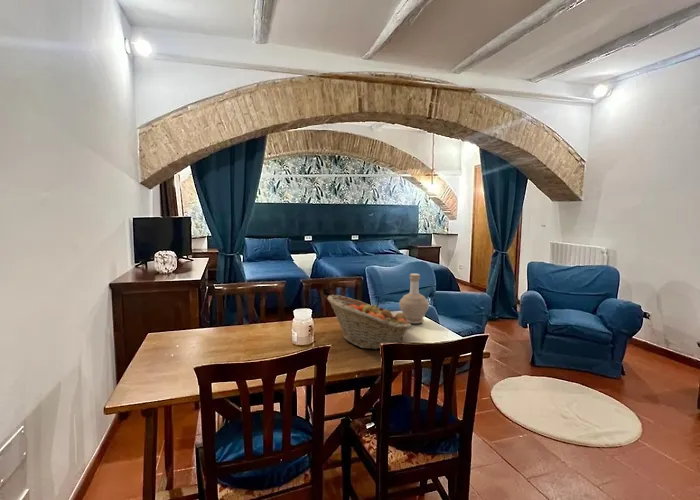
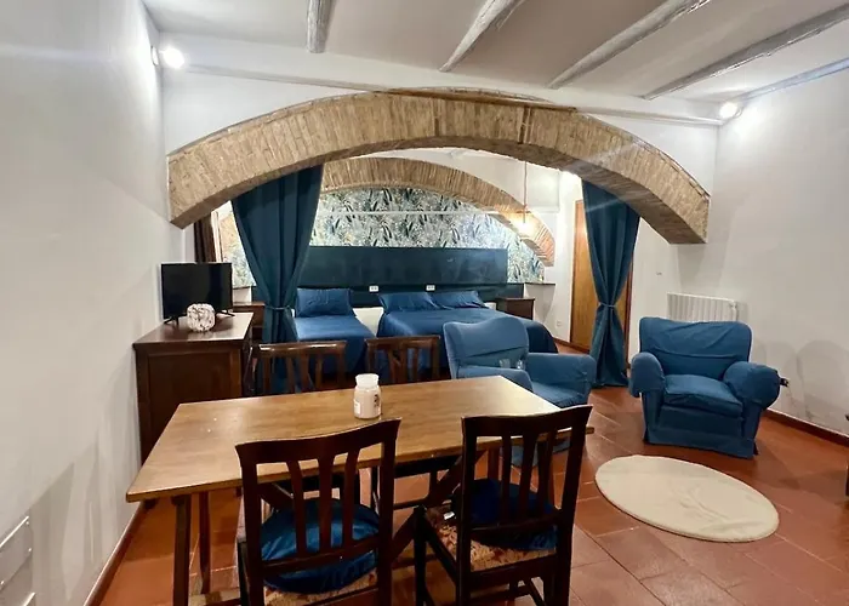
- bottle [398,273,430,325]
- fruit basket [327,294,413,350]
